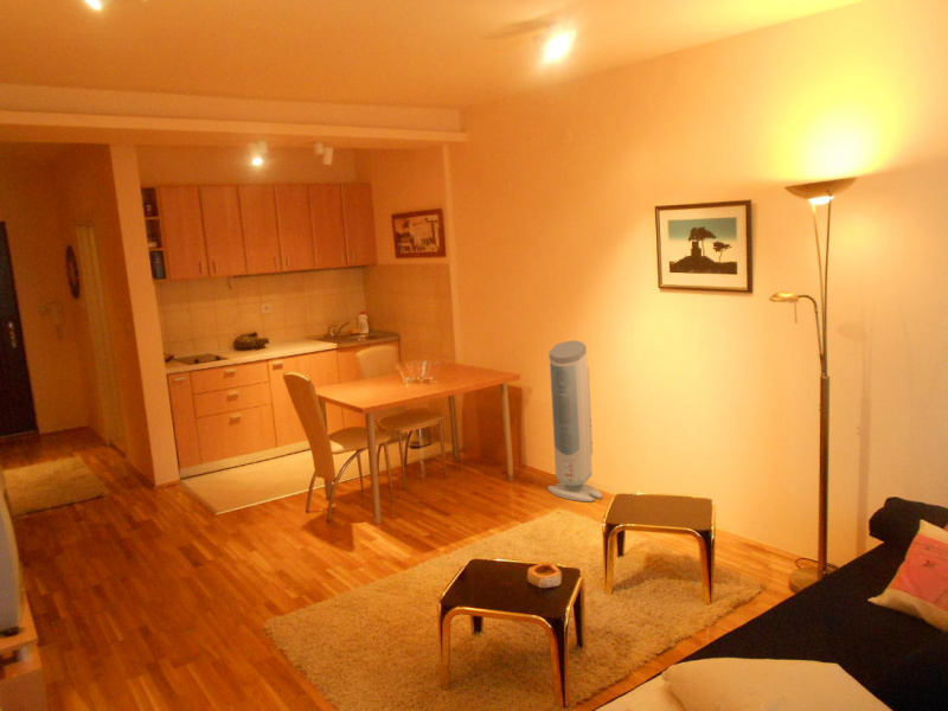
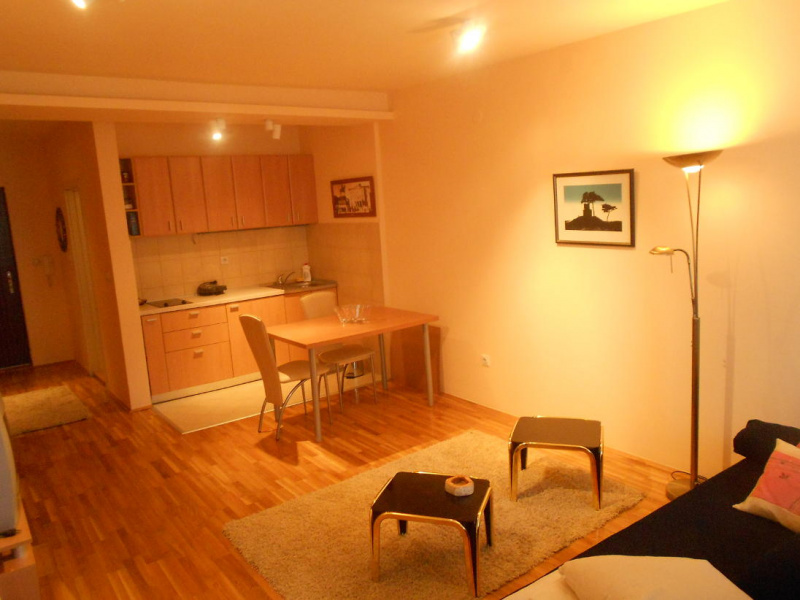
- air purifier [546,340,603,502]
